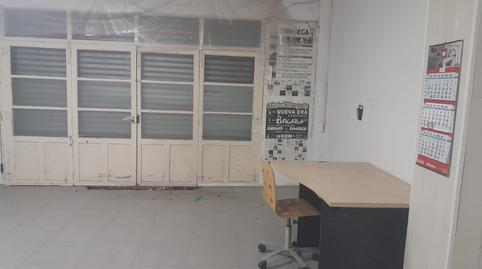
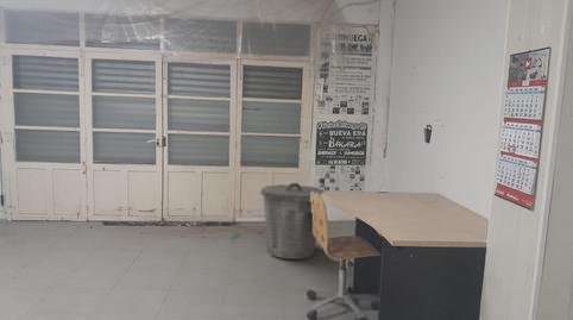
+ trash can [260,182,326,261]
